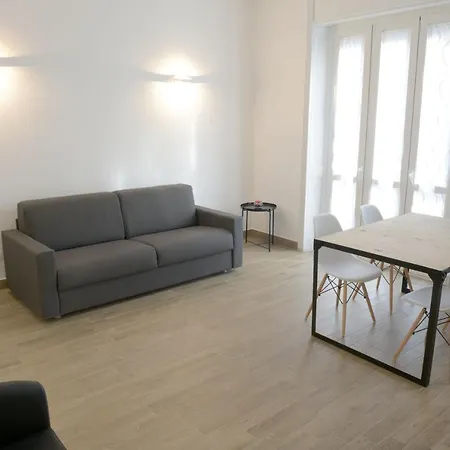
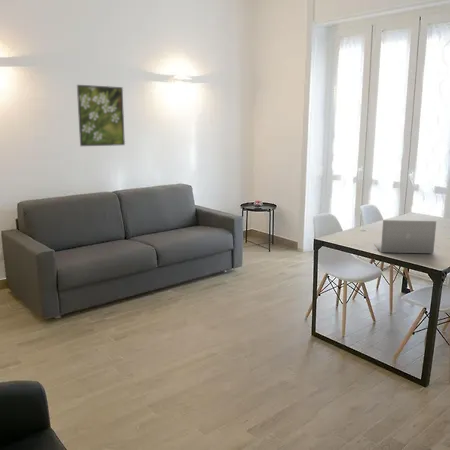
+ laptop [373,219,437,254]
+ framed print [76,84,126,147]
